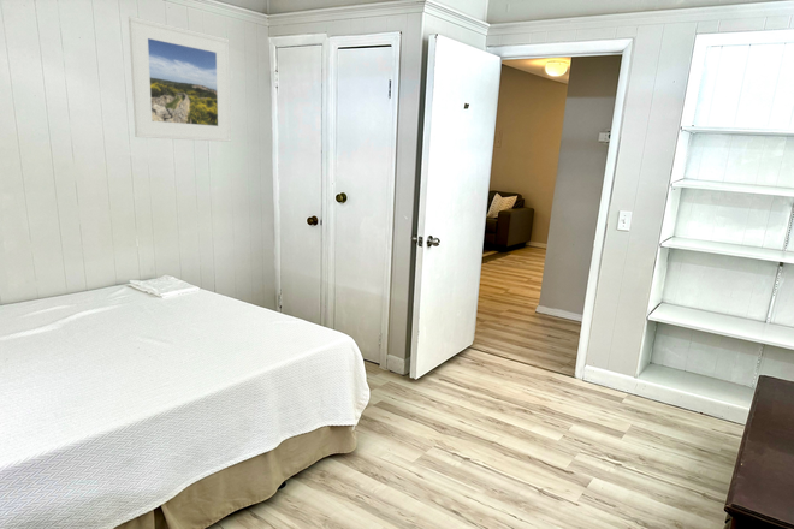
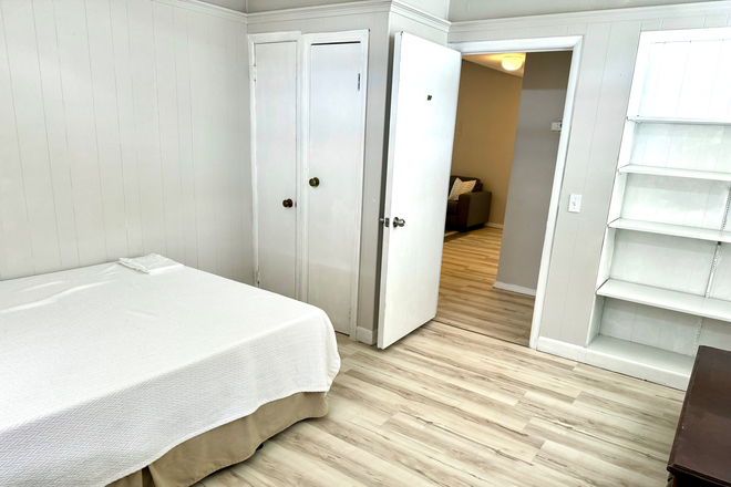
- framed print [128,16,232,143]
